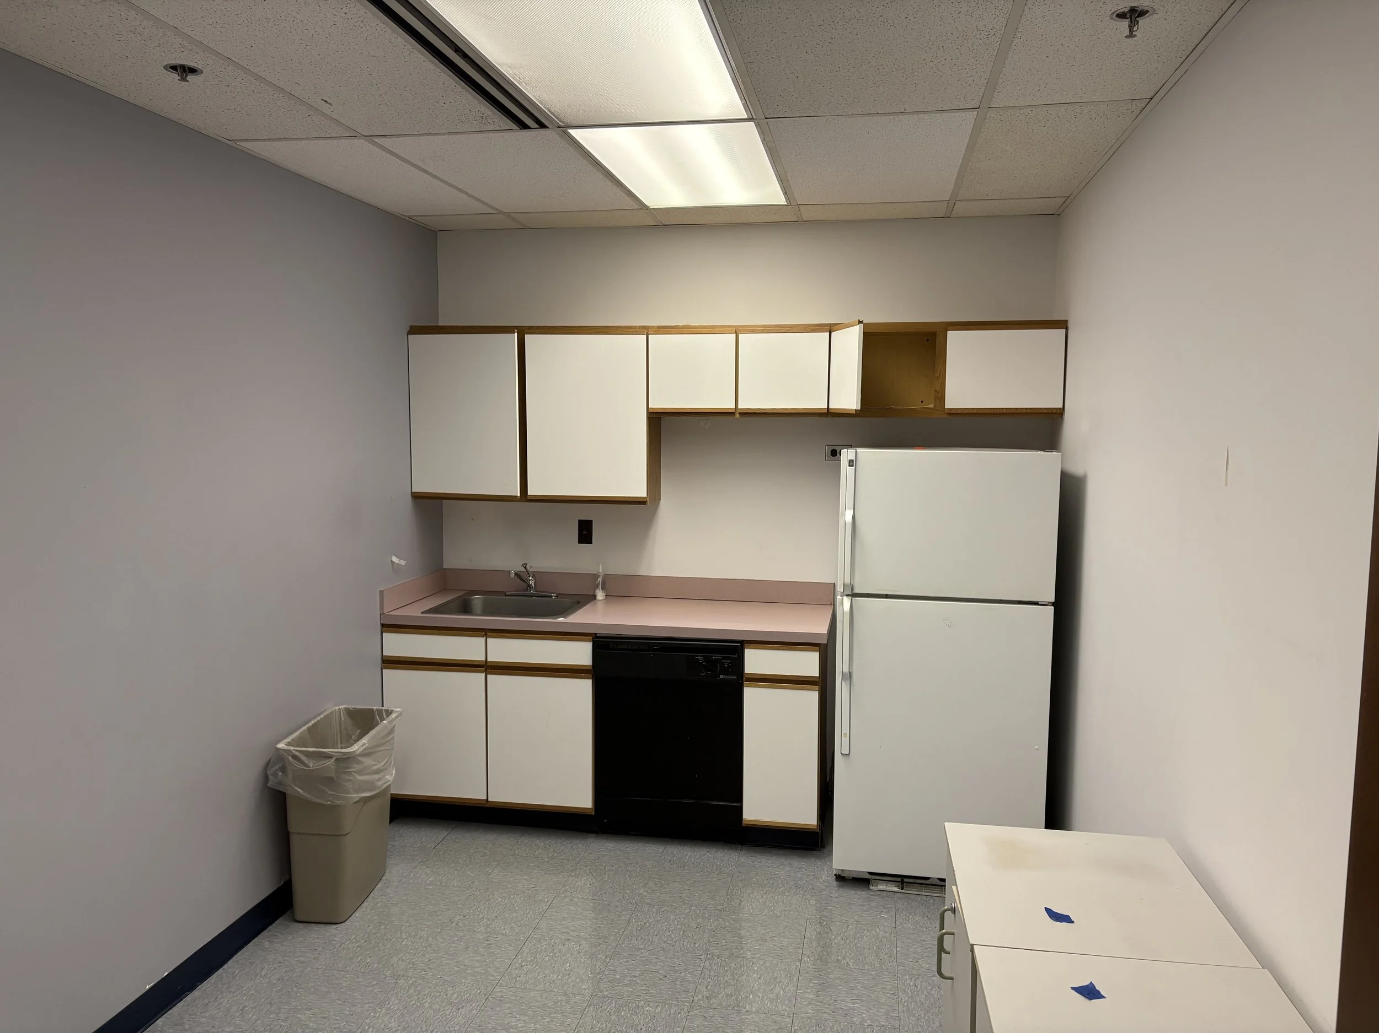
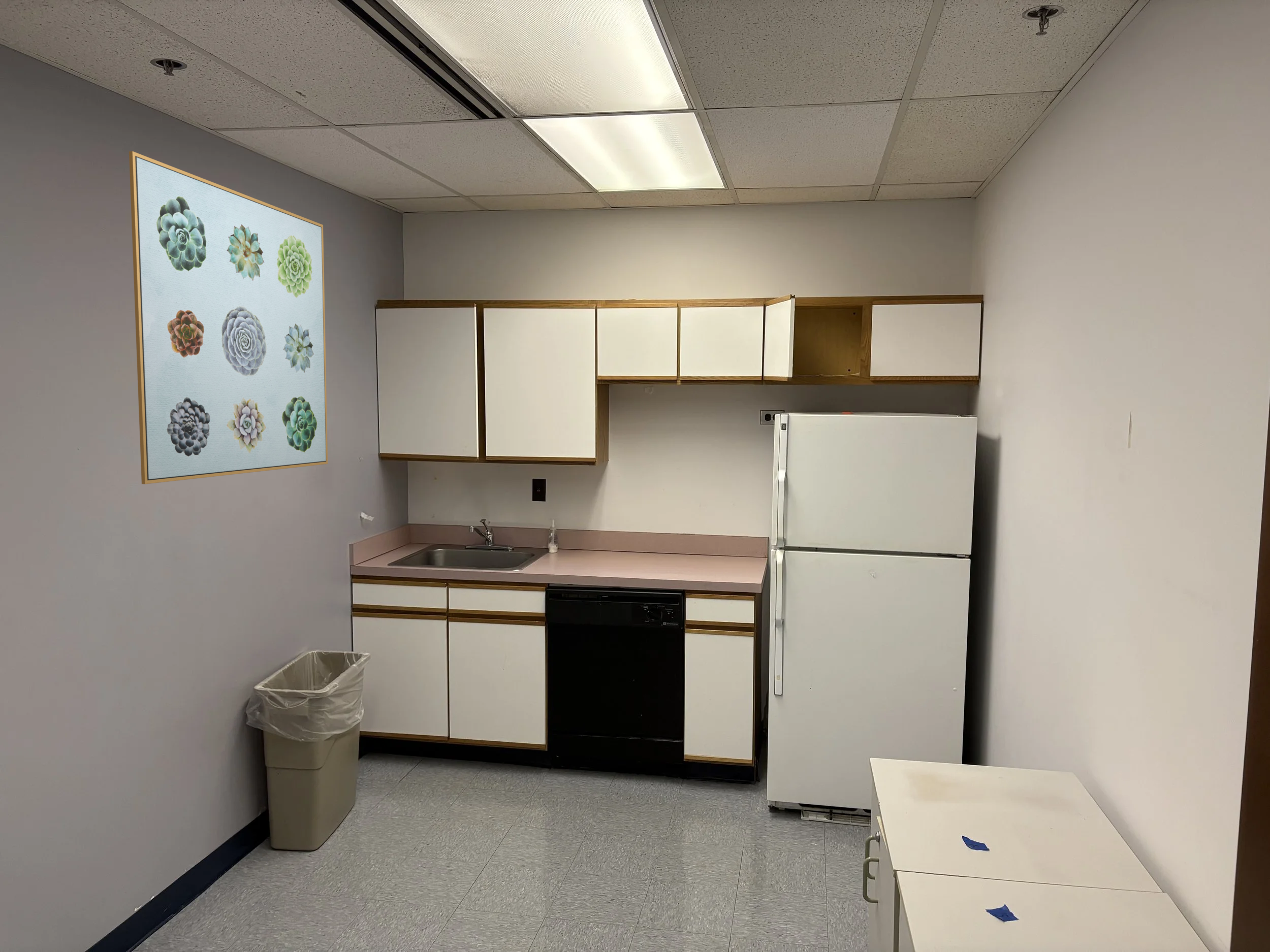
+ wall art [129,151,328,485]
